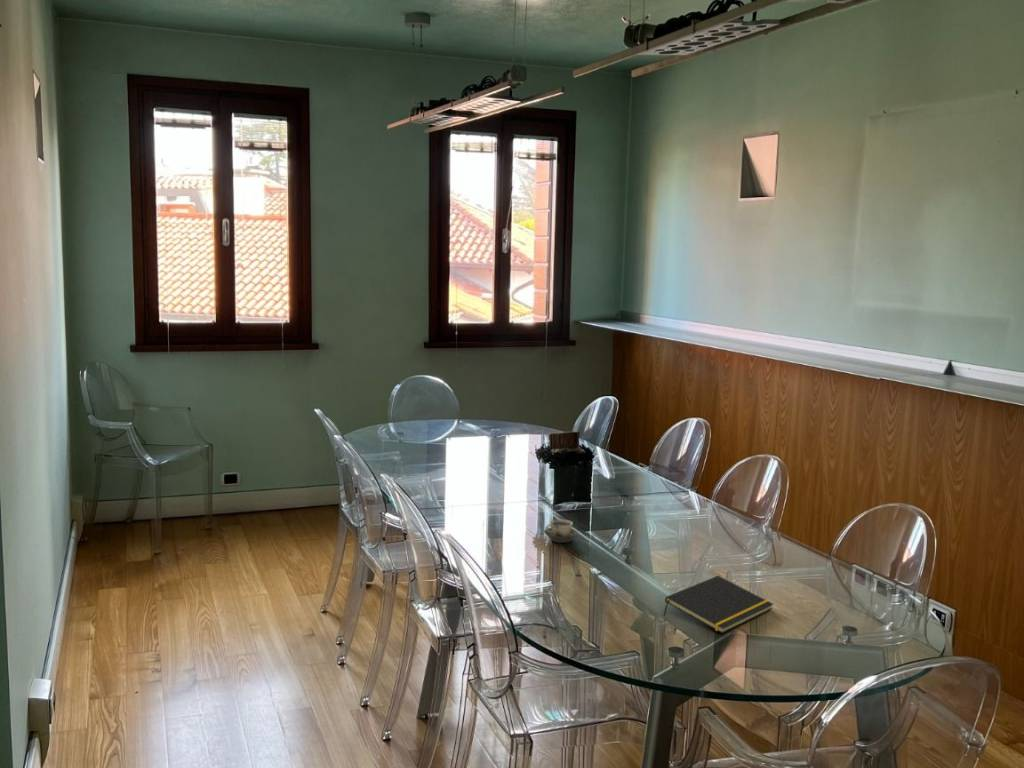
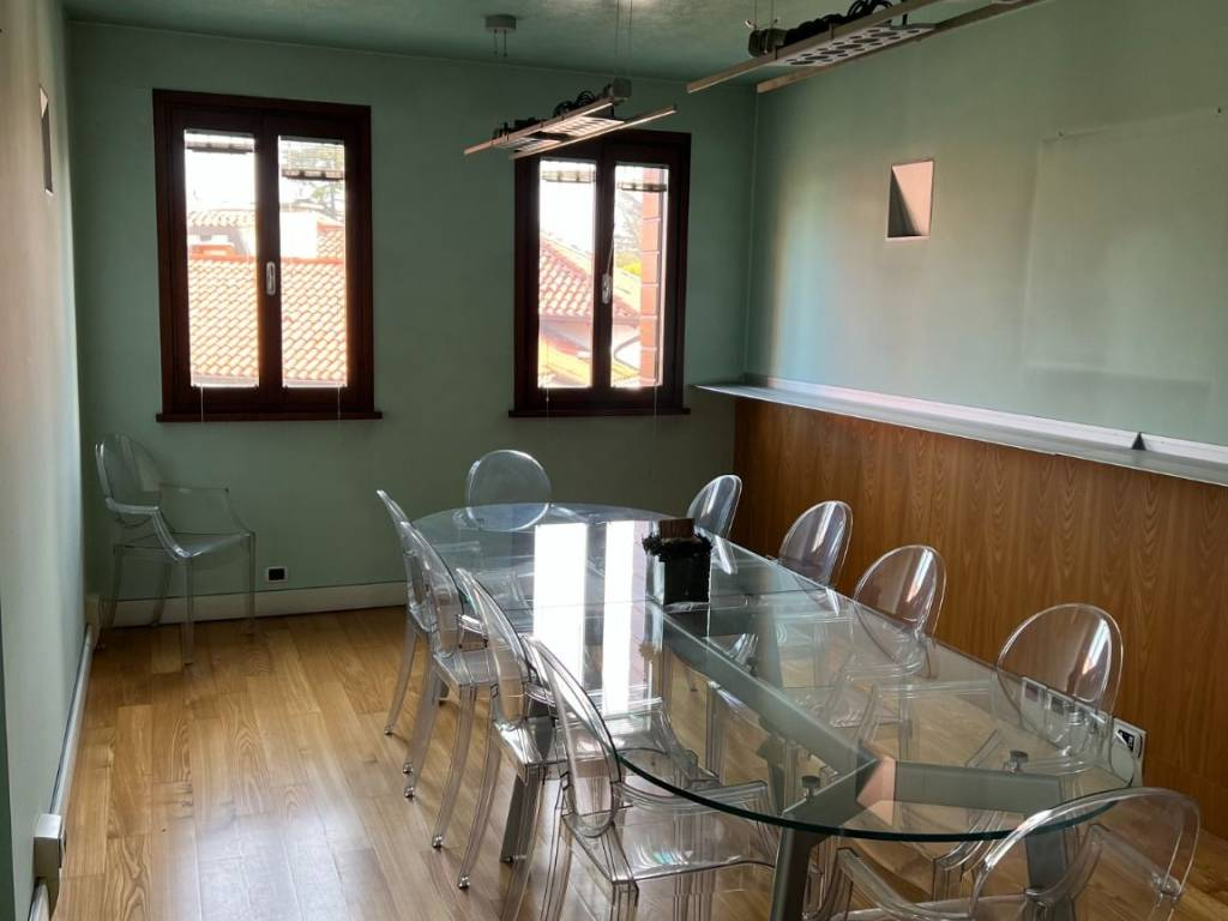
- cup [543,519,579,544]
- notepad [663,575,774,634]
